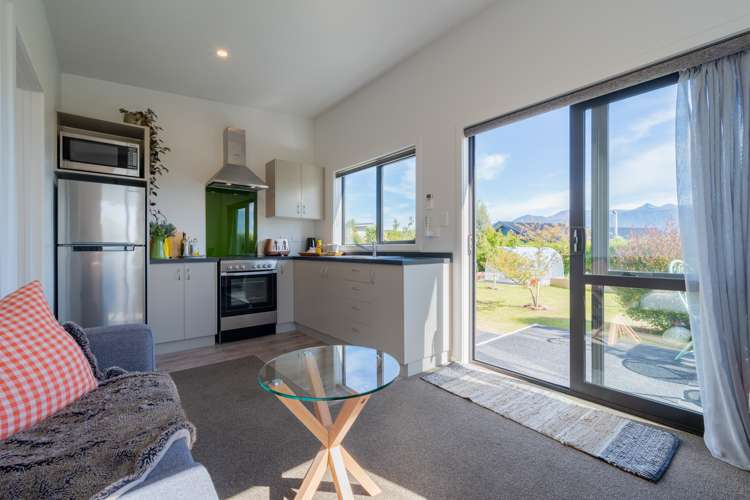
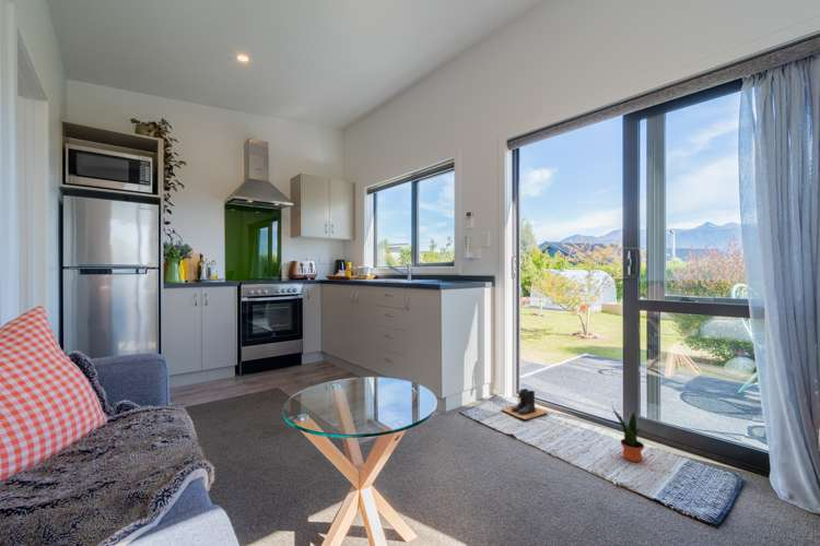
+ boots [501,388,550,420]
+ potted plant [611,406,645,463]
